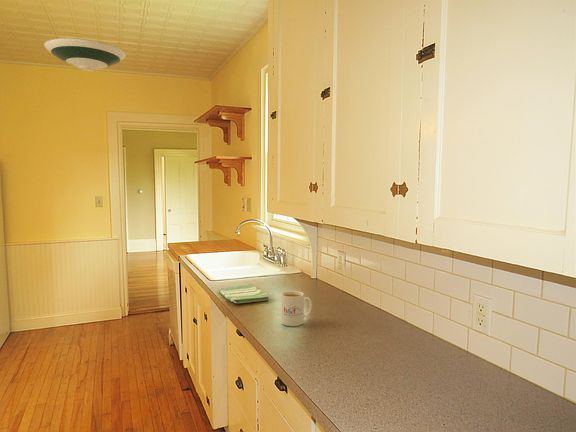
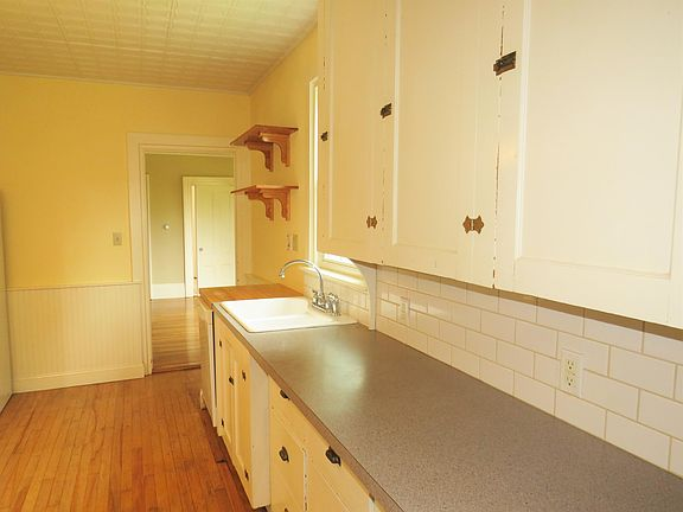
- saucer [43,37,127,72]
- dish towel [217,283,270,304]
- mug [280,290,313,327]
